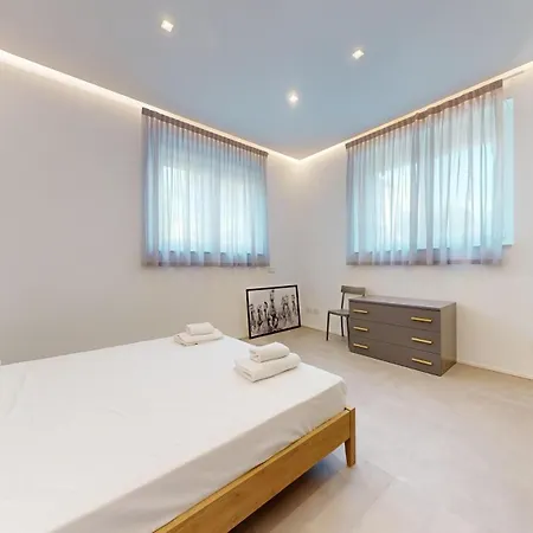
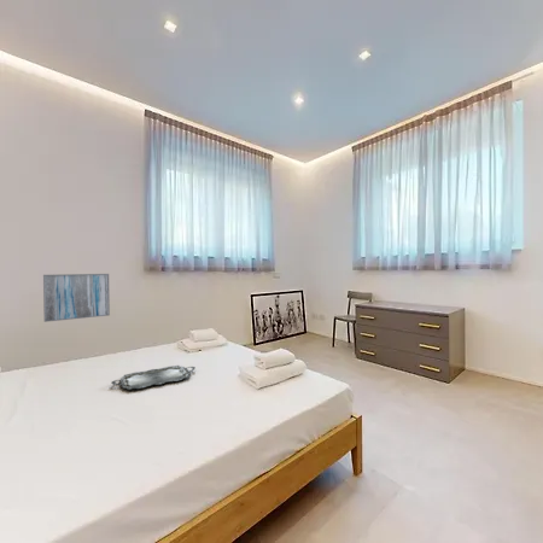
+ wall art [42,273,111,323]
+ serving tray [110,364,197,391]
